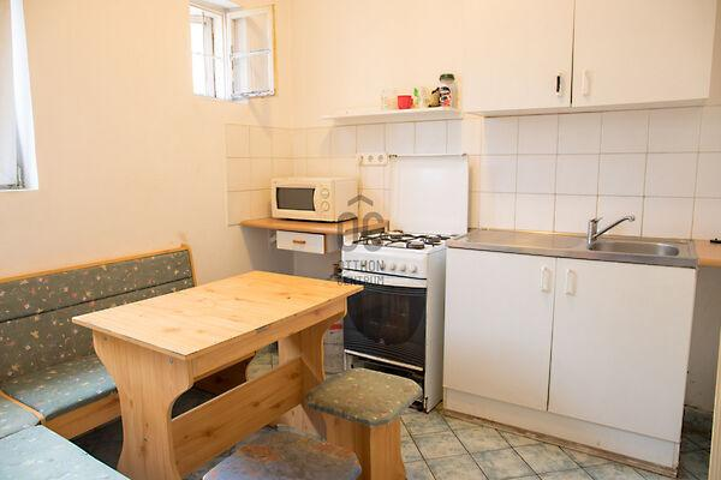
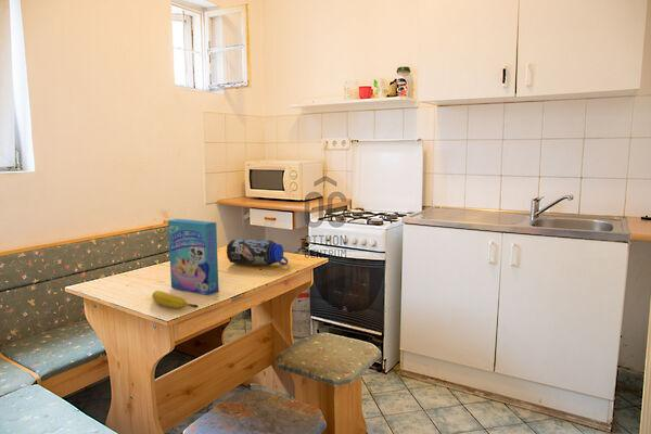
+ fruit [151,290,199,309]
+ water bottle [226,238,289,267]
+ cereal box [167,218,220,296]
